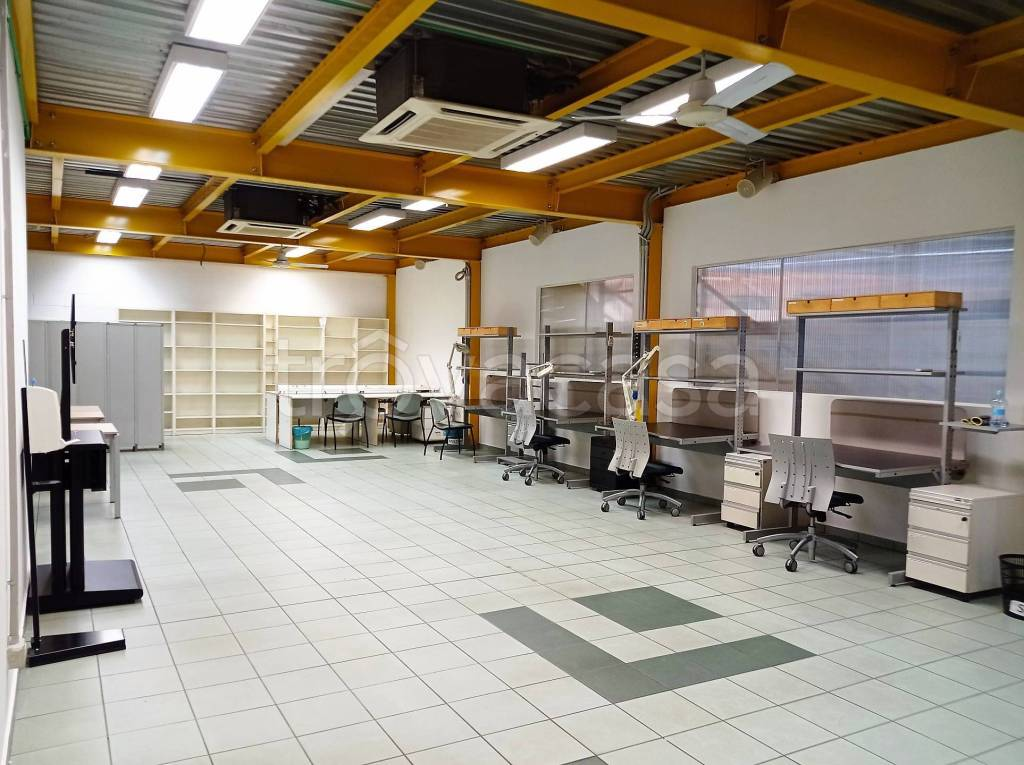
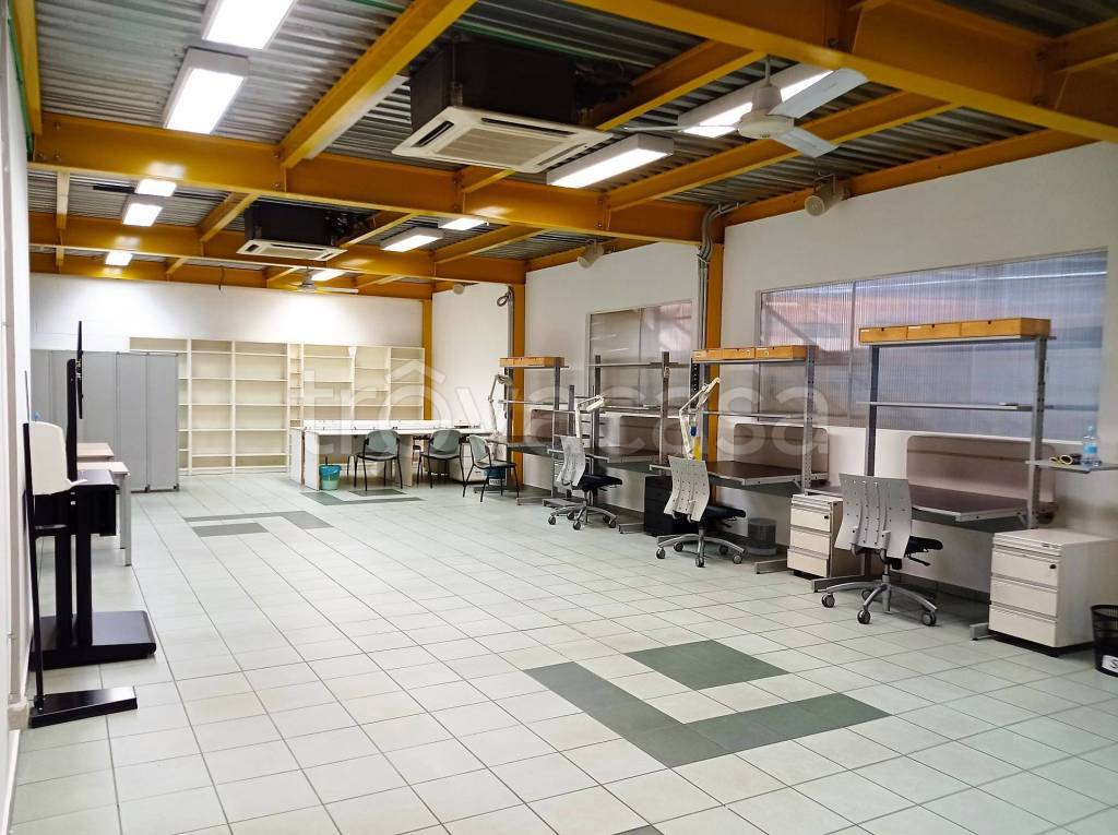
+ wastebasket [746,516,777,557]
